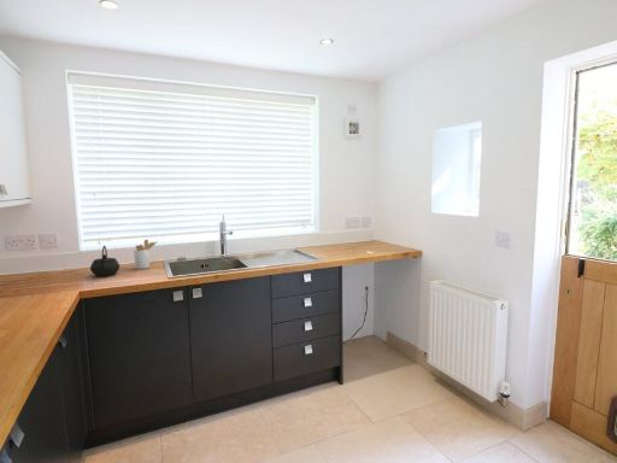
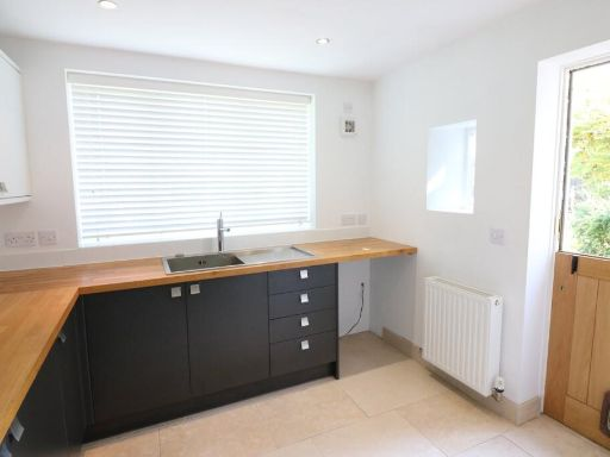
- utensil holder [133,239,159,270]
- kettle [89,245,121,277]
